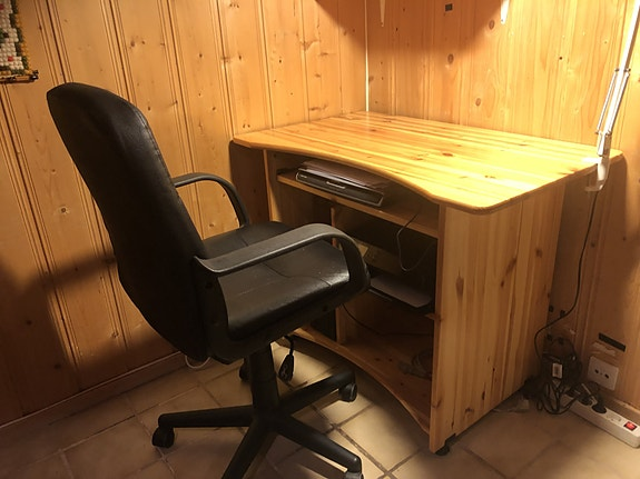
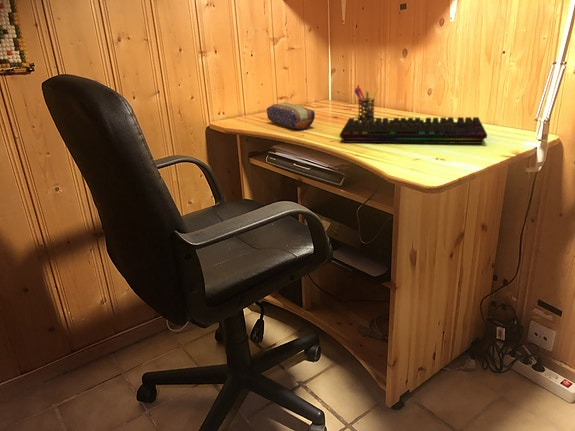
+ keyboard [338,116,488,145]
+ pen holder [354,84,379,121]
+ pencil case [266,102,316,130]
